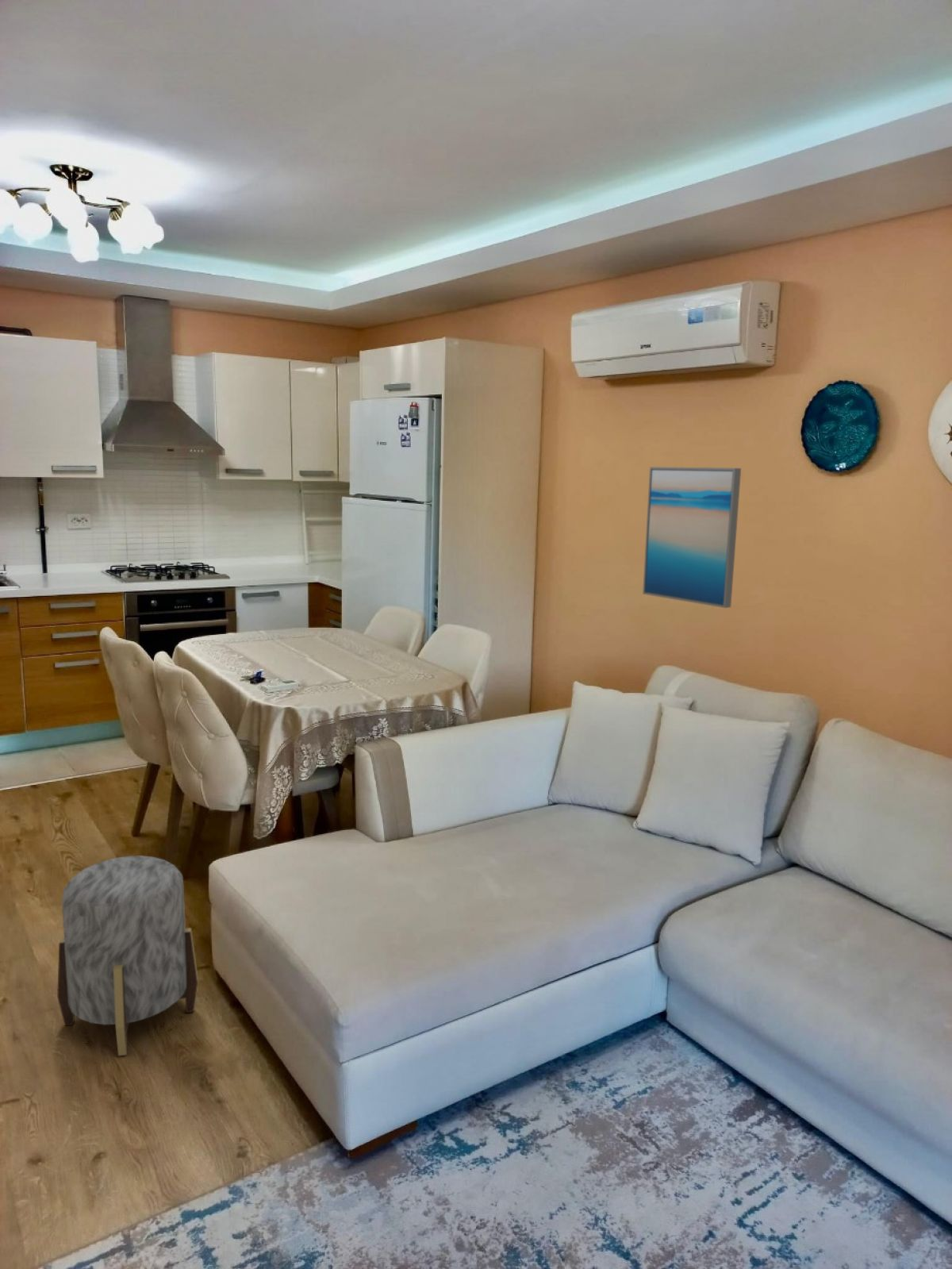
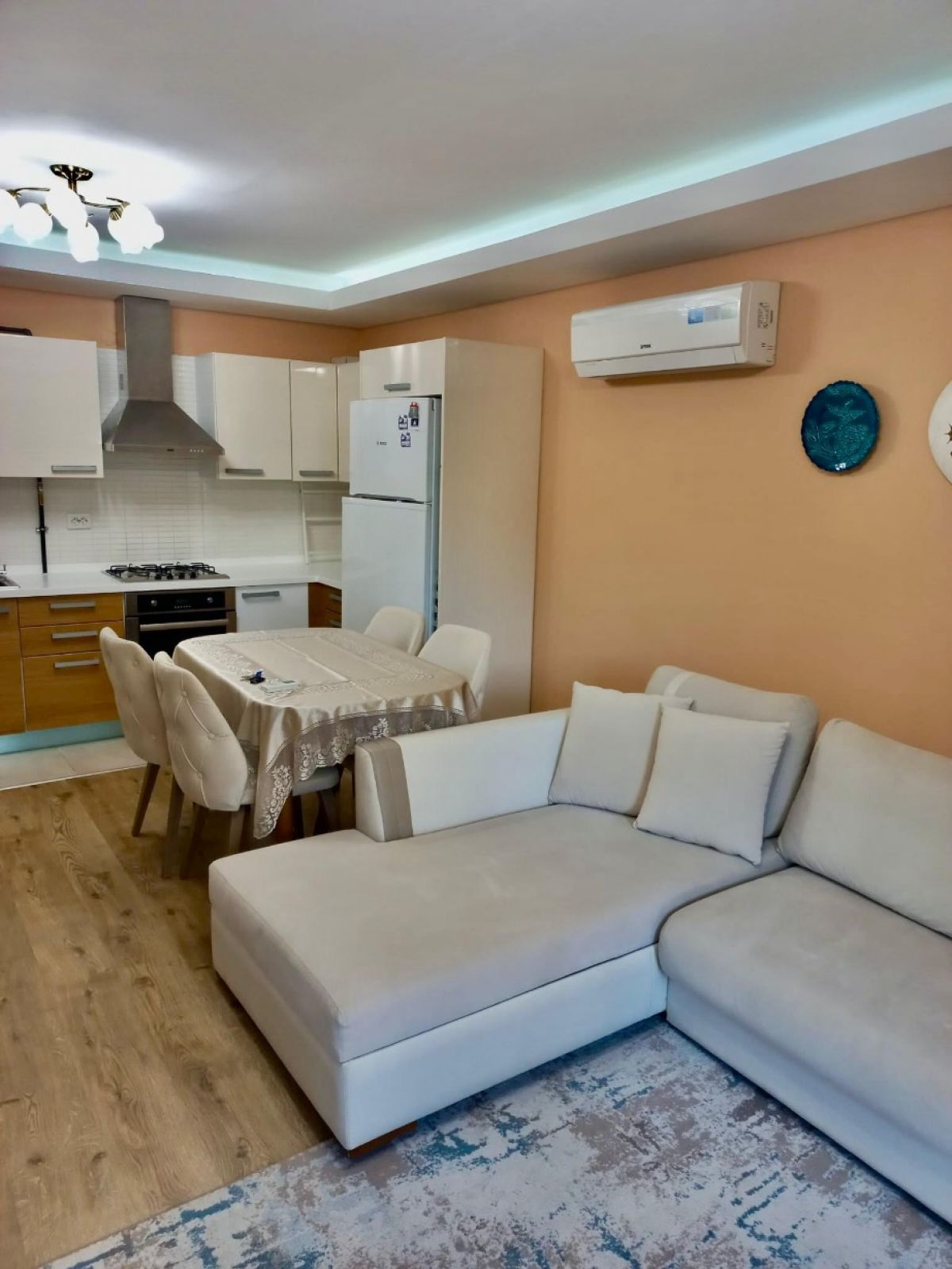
- stool [56,855,199,1056]
- wall art [642,466,742,609]
